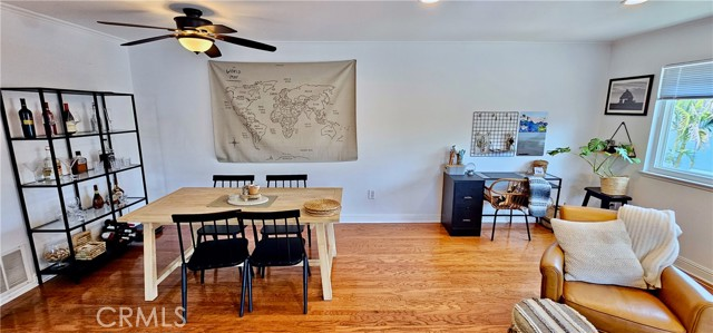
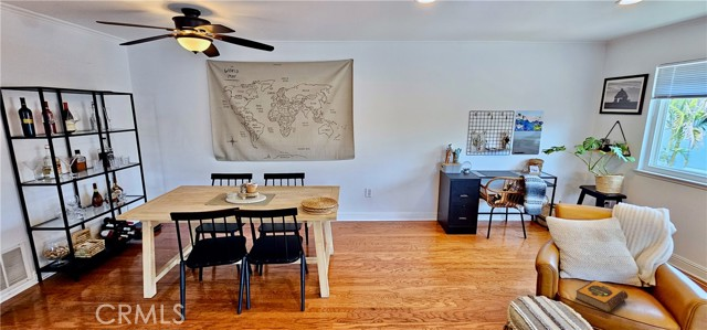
+ hardback book [574,279,630,313]
